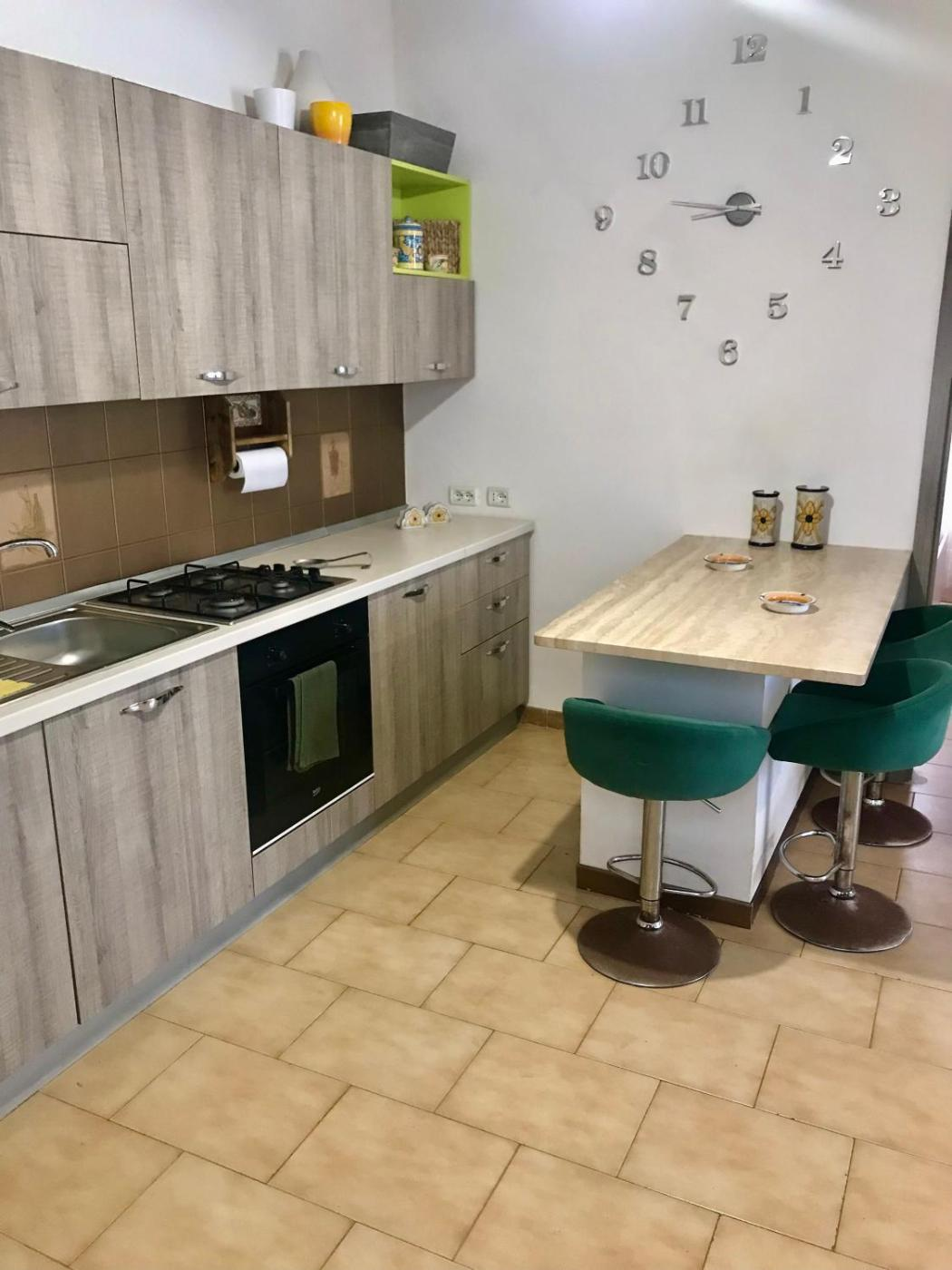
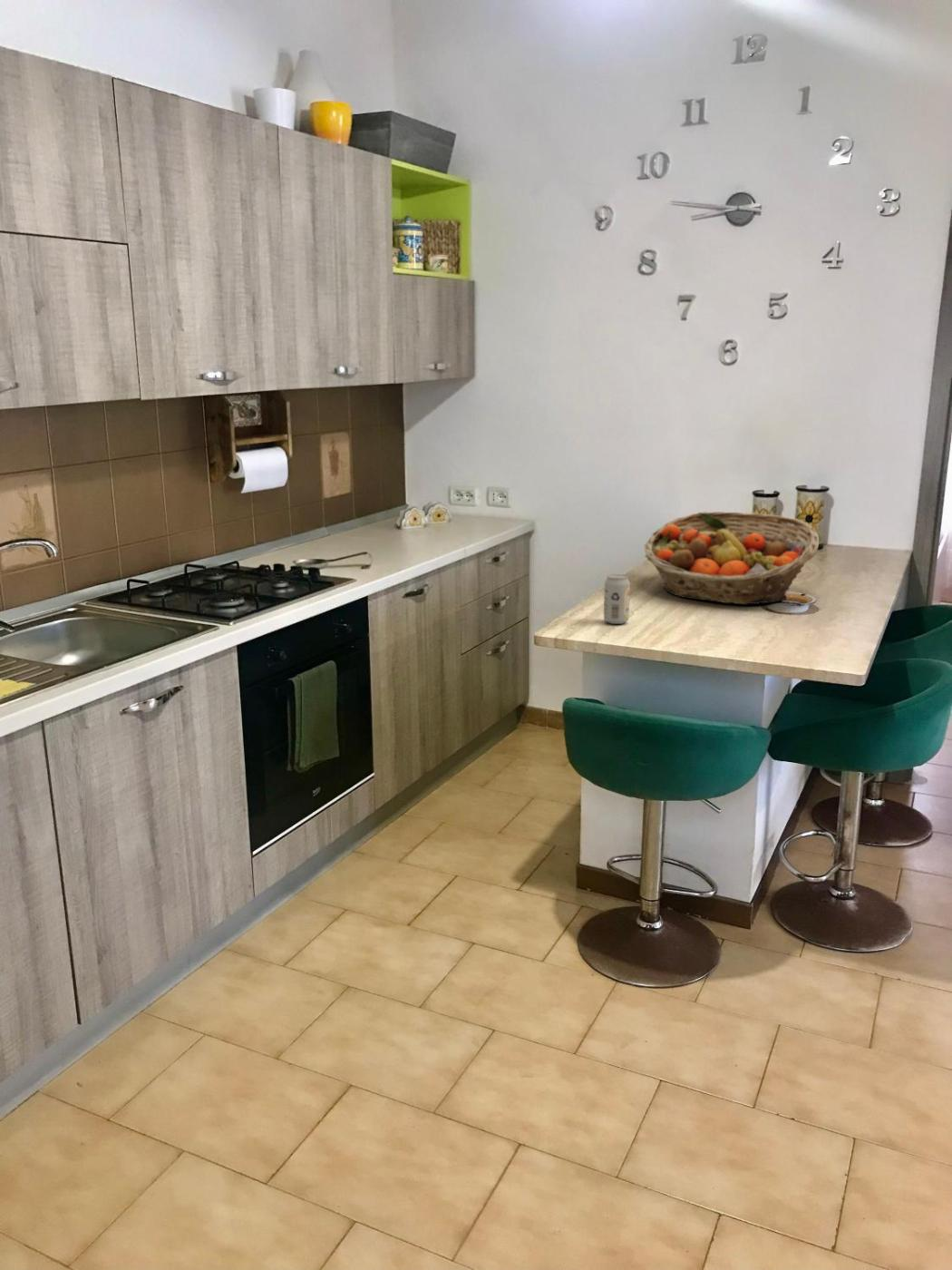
+ fruit basket [643,511,820,605]
+ beverage can [603,573,631,625]
